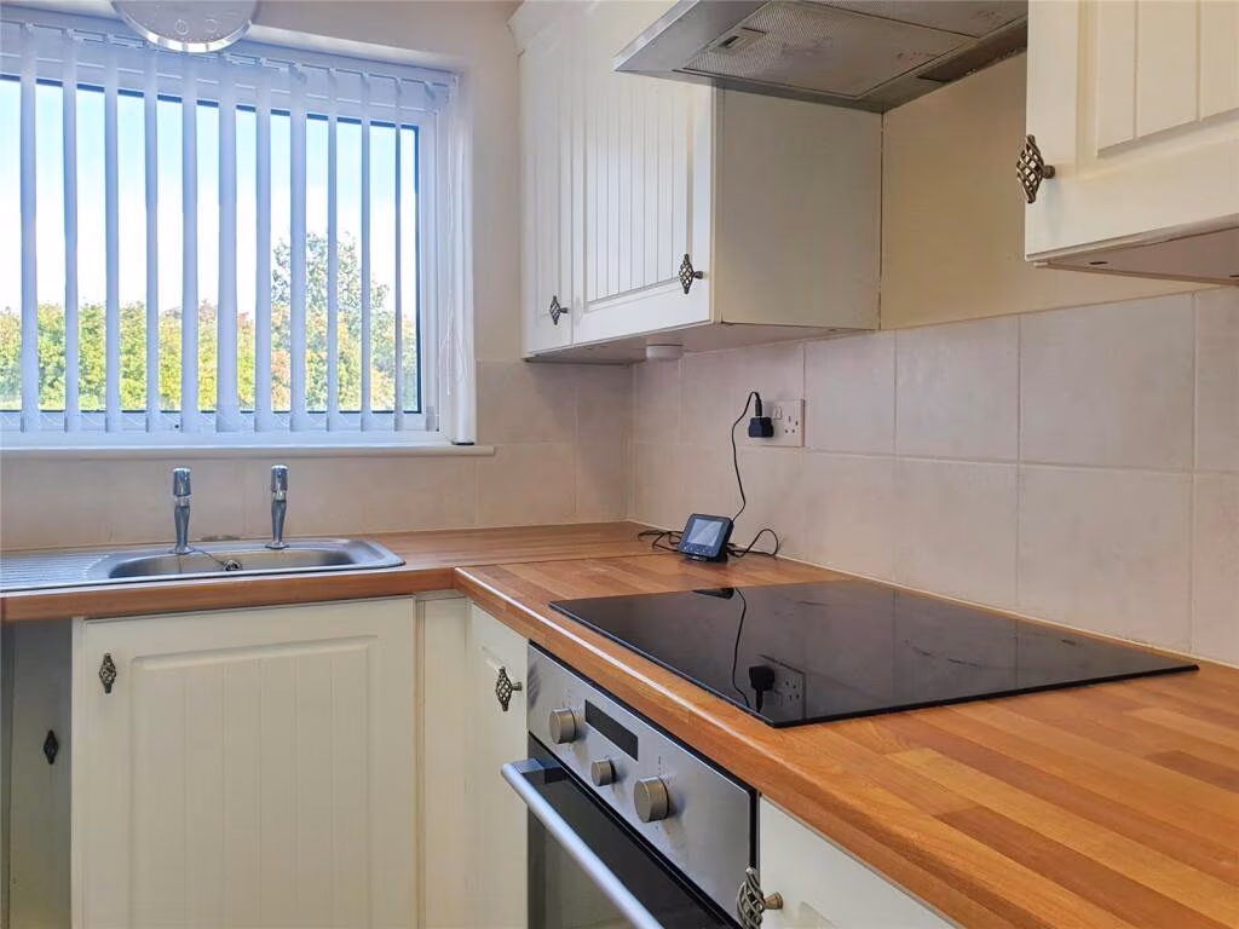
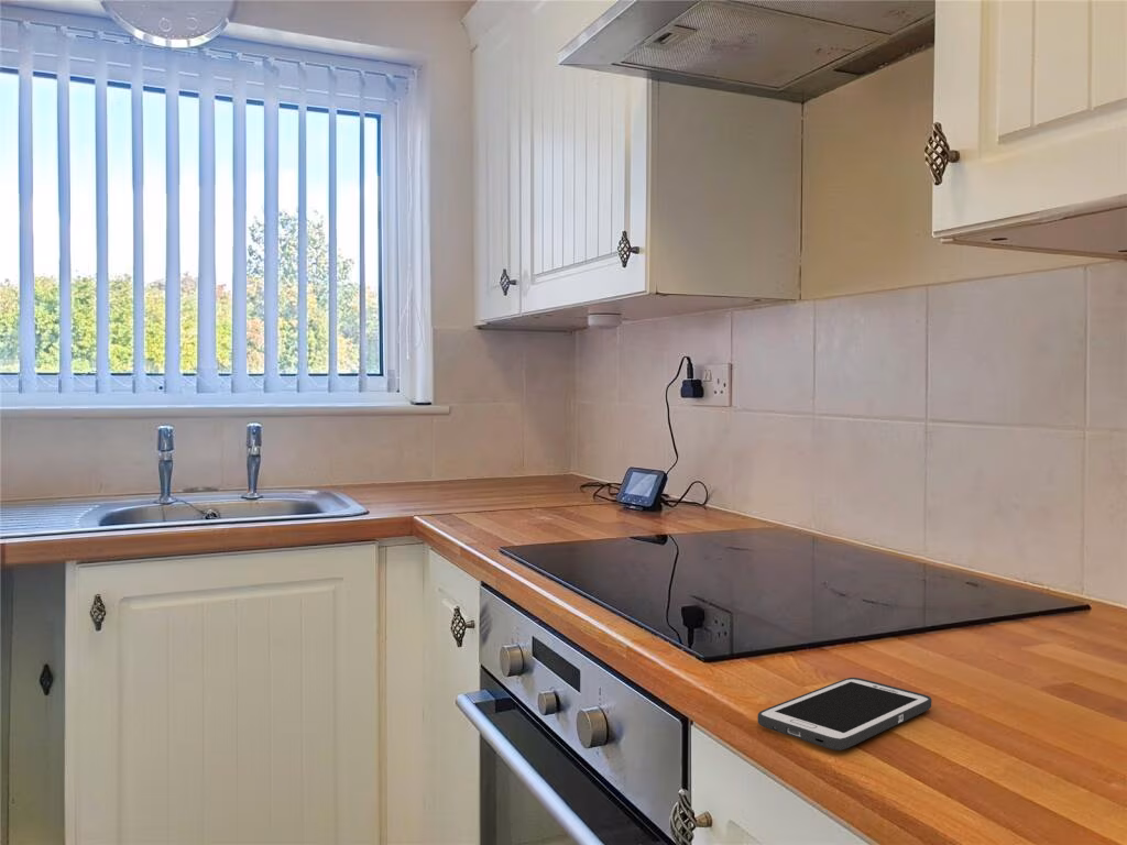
+ cell phone [756,677,932,751]
